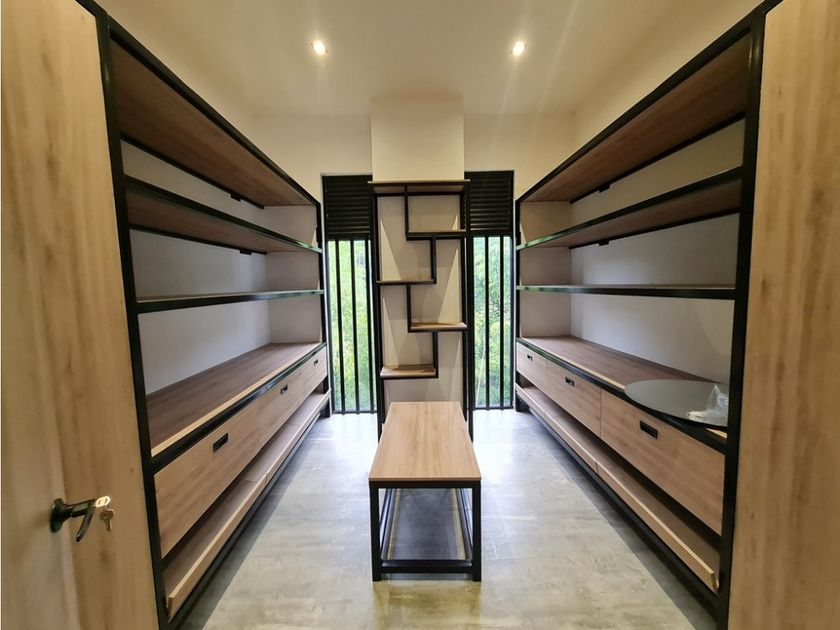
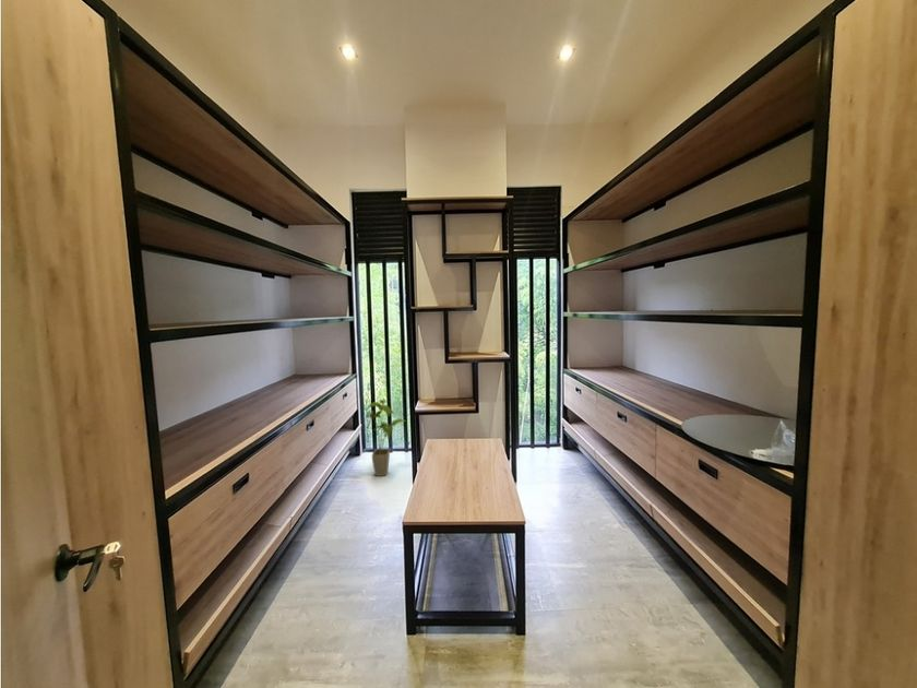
+ house plant [365,399,407,477]
